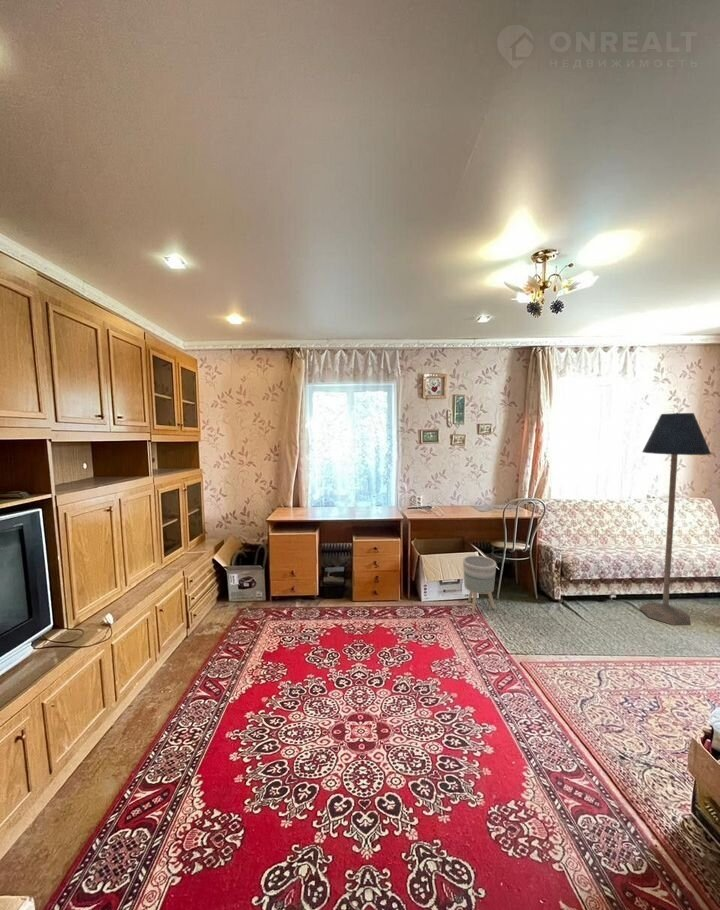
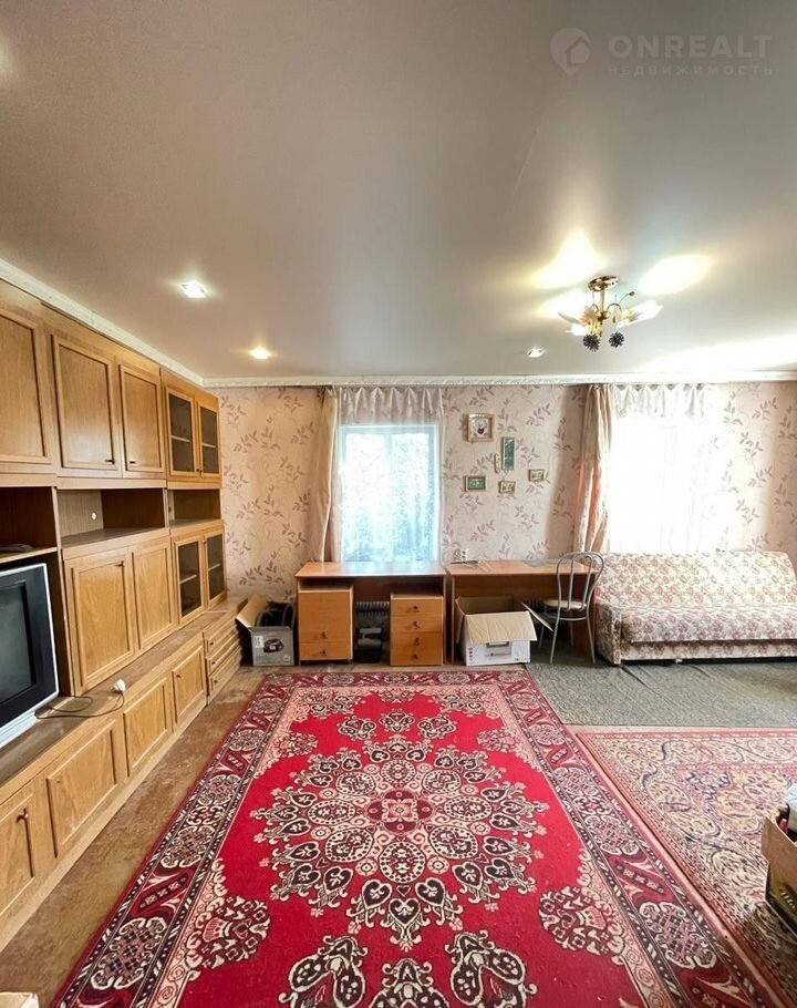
- planter [462,555,497,615]
- floor lamp [638,412,712,626]
